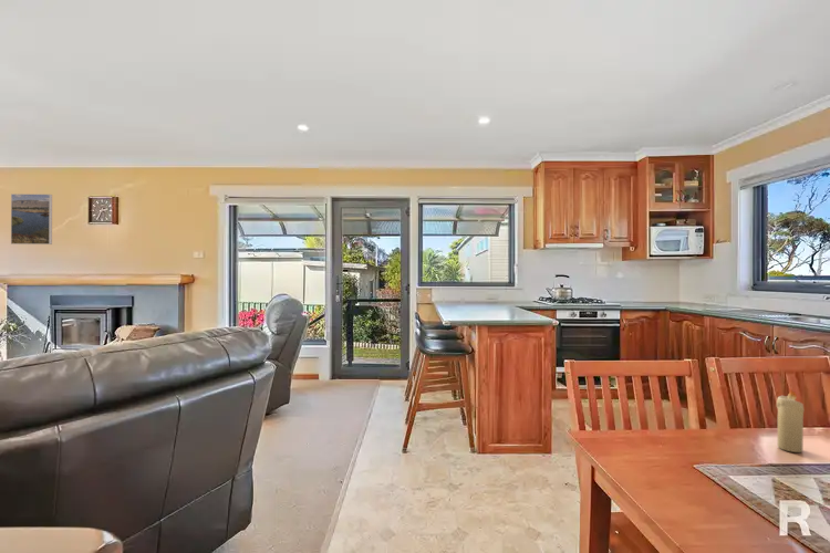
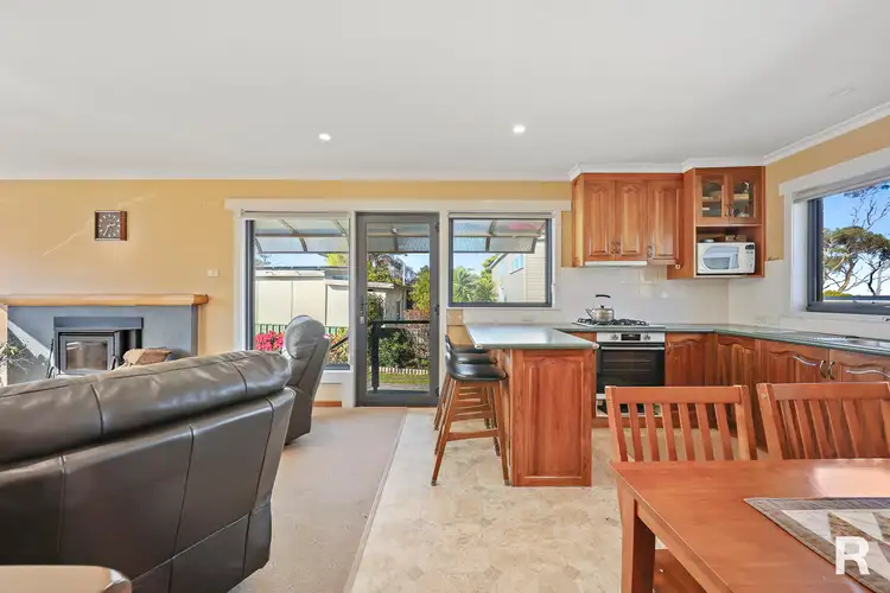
- candle [776,386,805,453]
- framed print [10,192,53,246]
